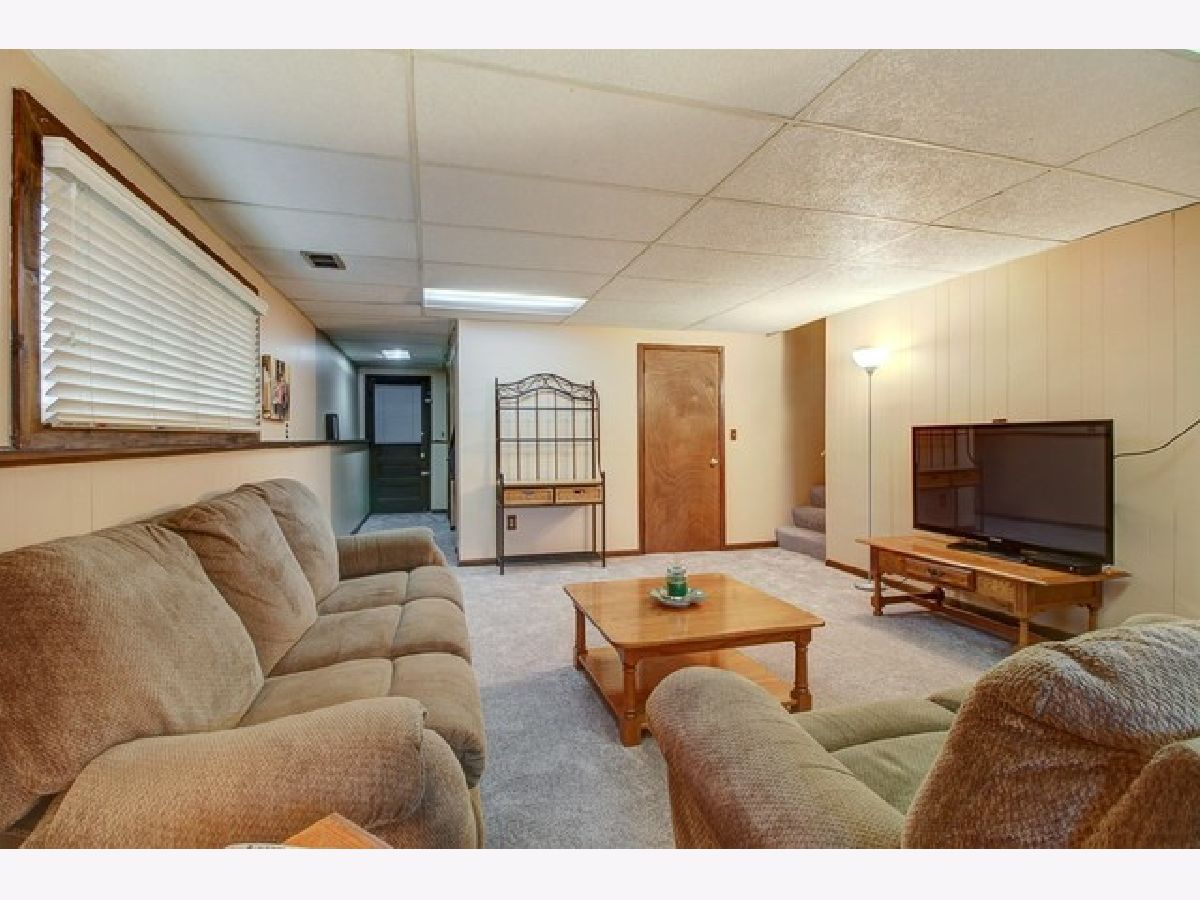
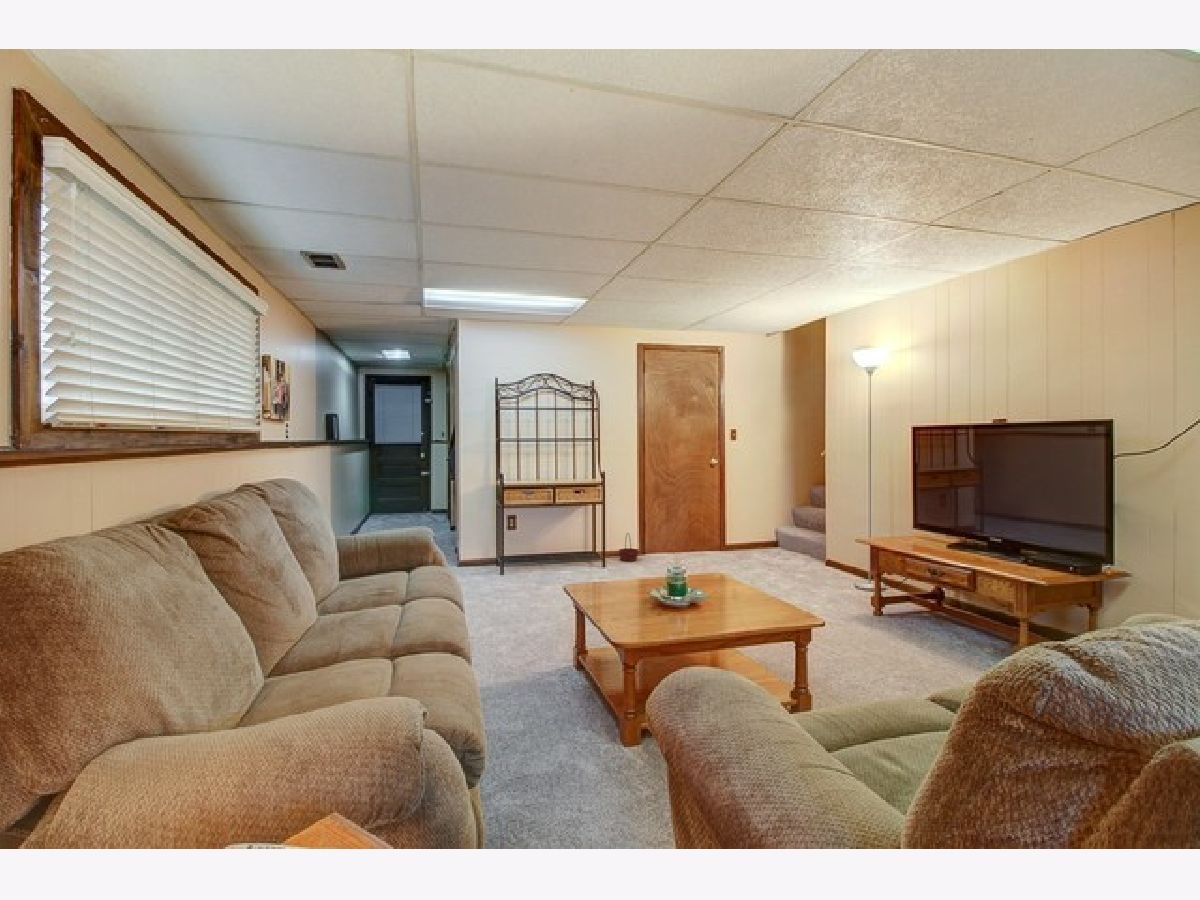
+ basket [617,532,639,562]
